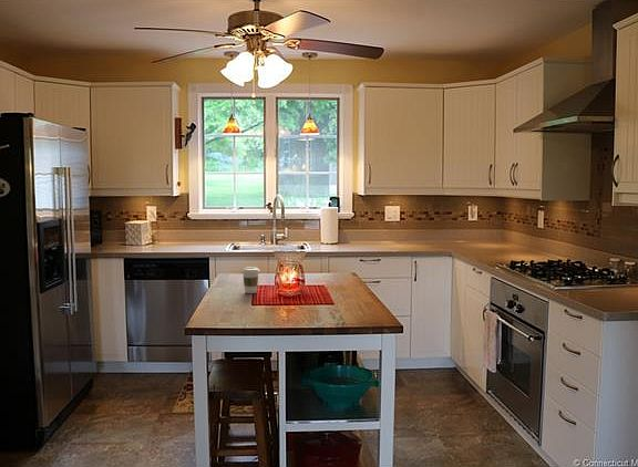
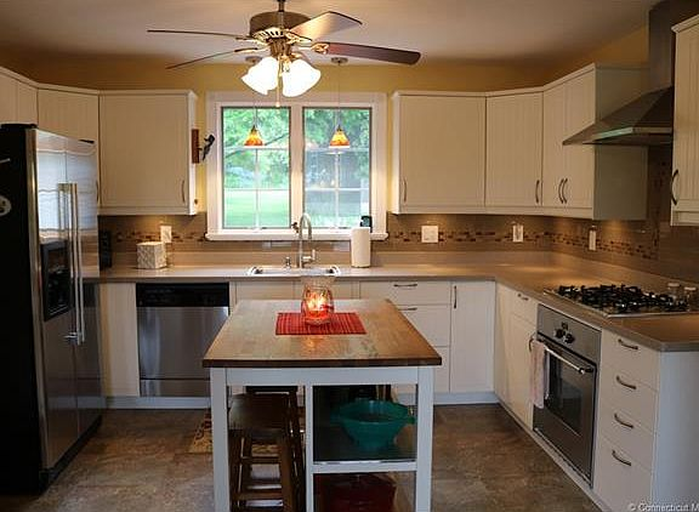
- coffee cup [240,267,261,294]
